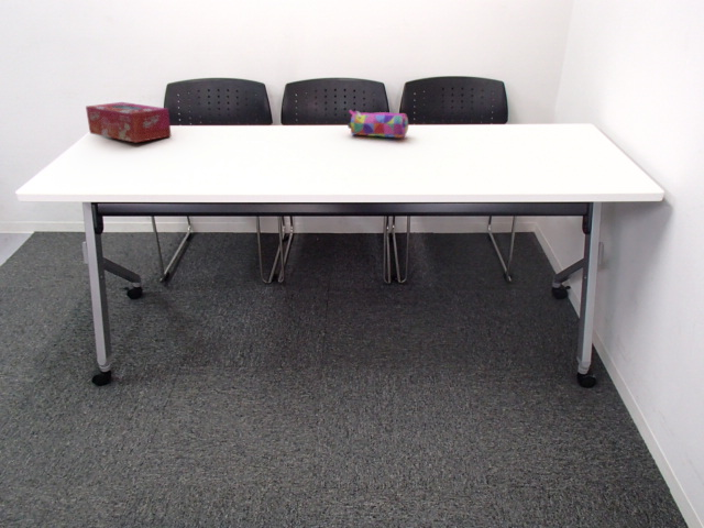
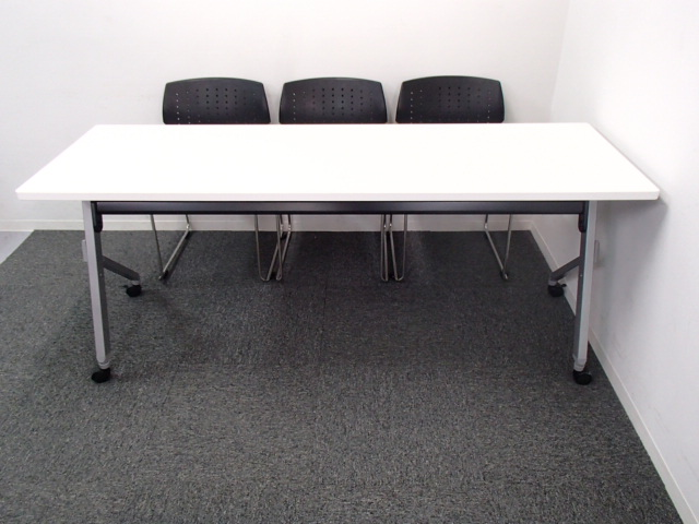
- tissue box [85,101,173,144]
- pencil case [346,109,409,139]
